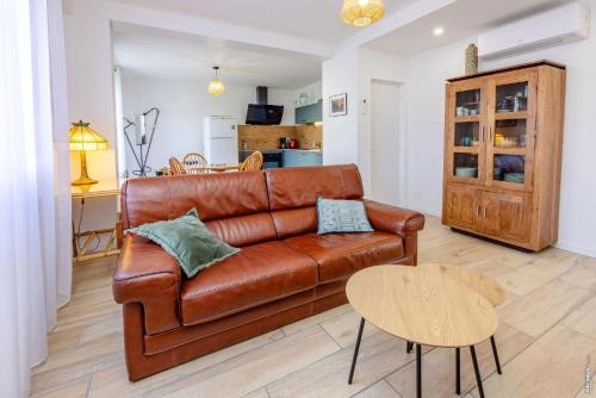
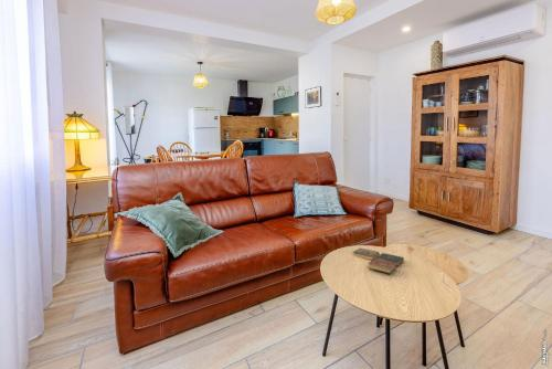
+ book [352,247,405,274]
